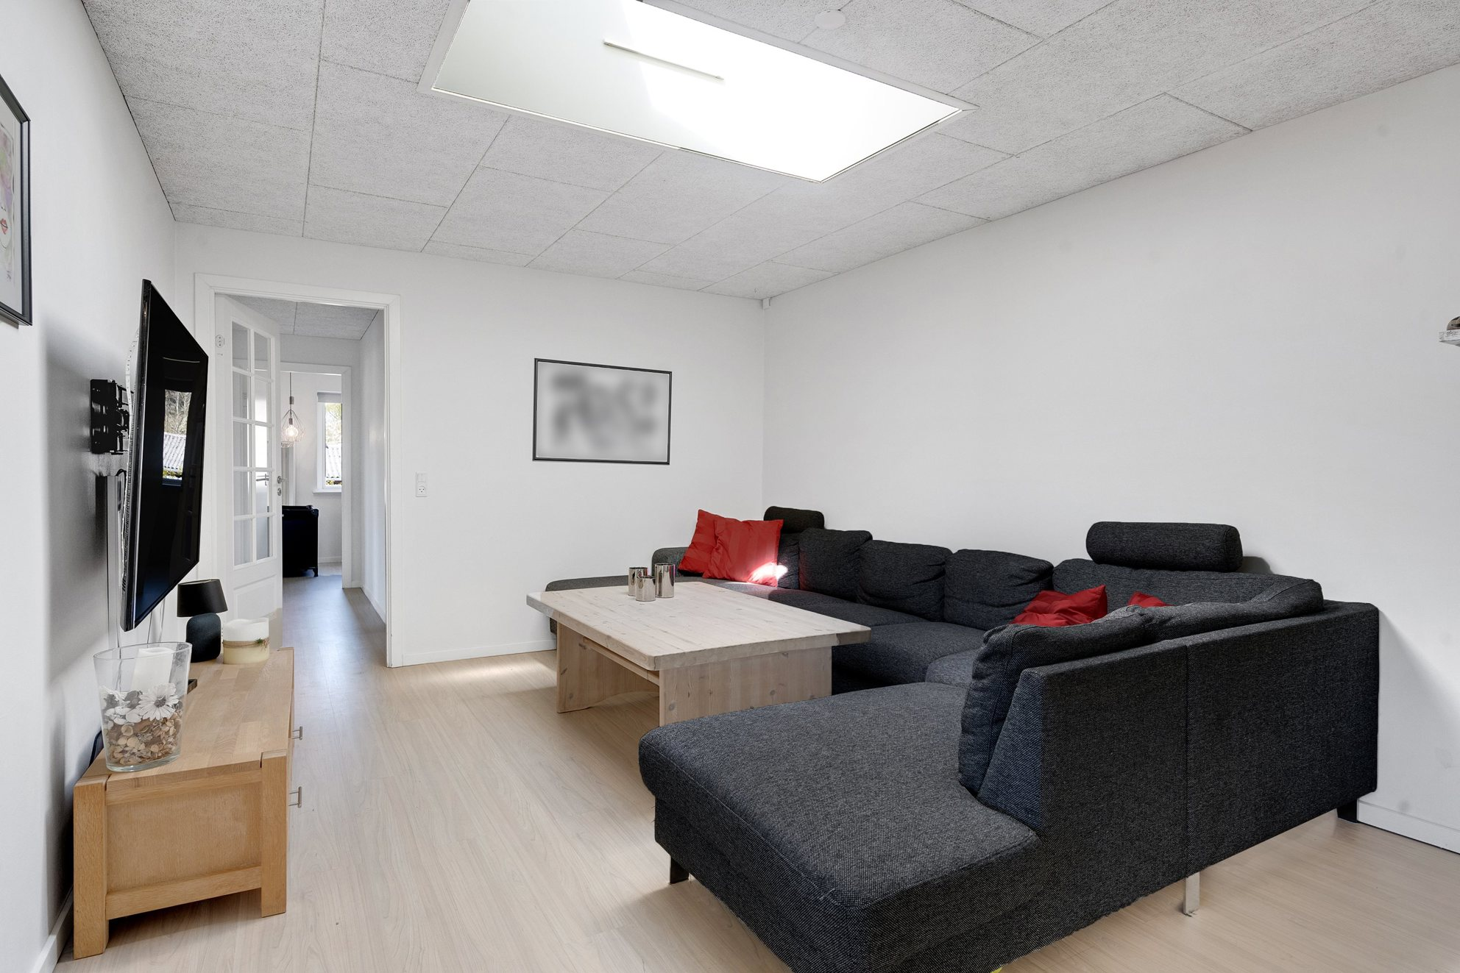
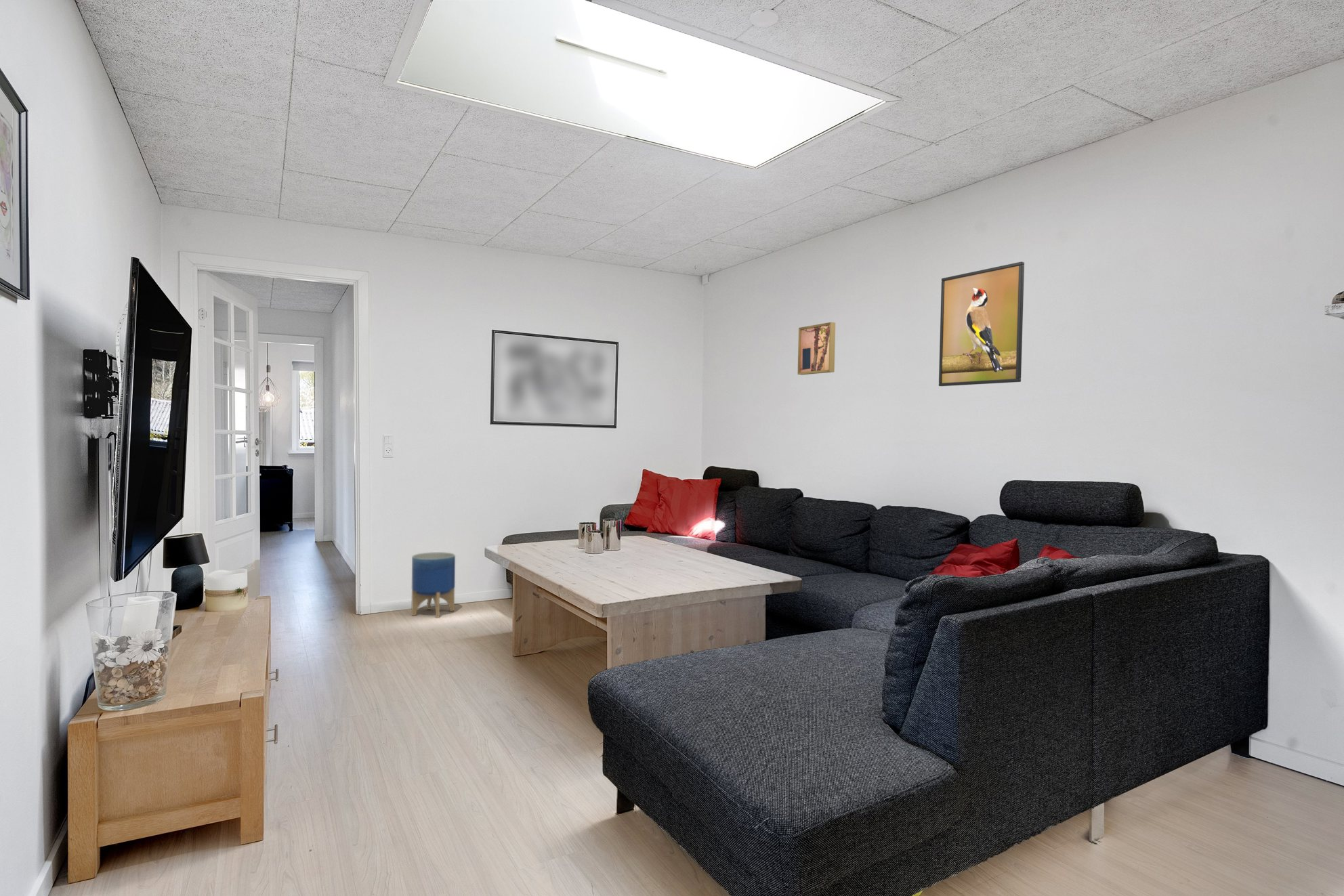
+ wall art [797,322,836,375]
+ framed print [938,261,1025,387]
+ planter [411,551,456,618]
